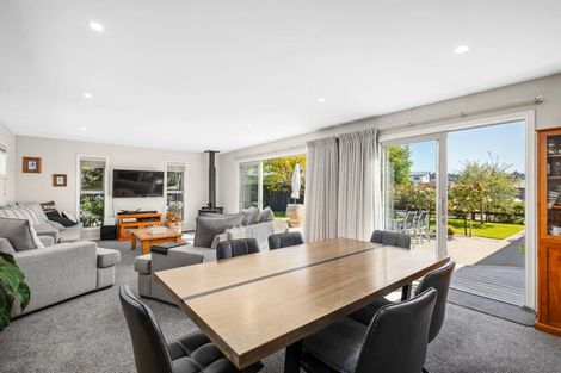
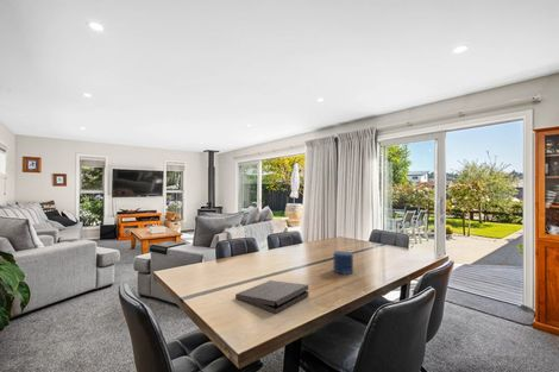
+ candle [332,250,354,276]
+ pizza box [234,279,309,315]
